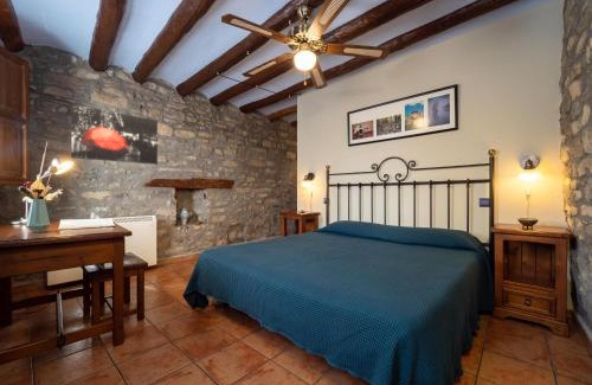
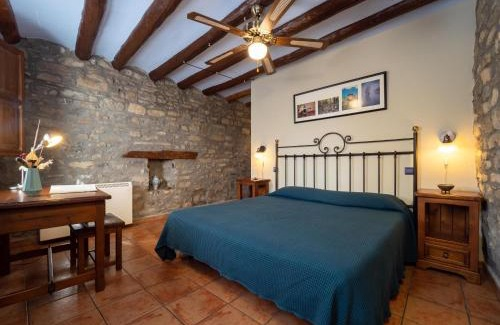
- wall art [70,103,159,166]
